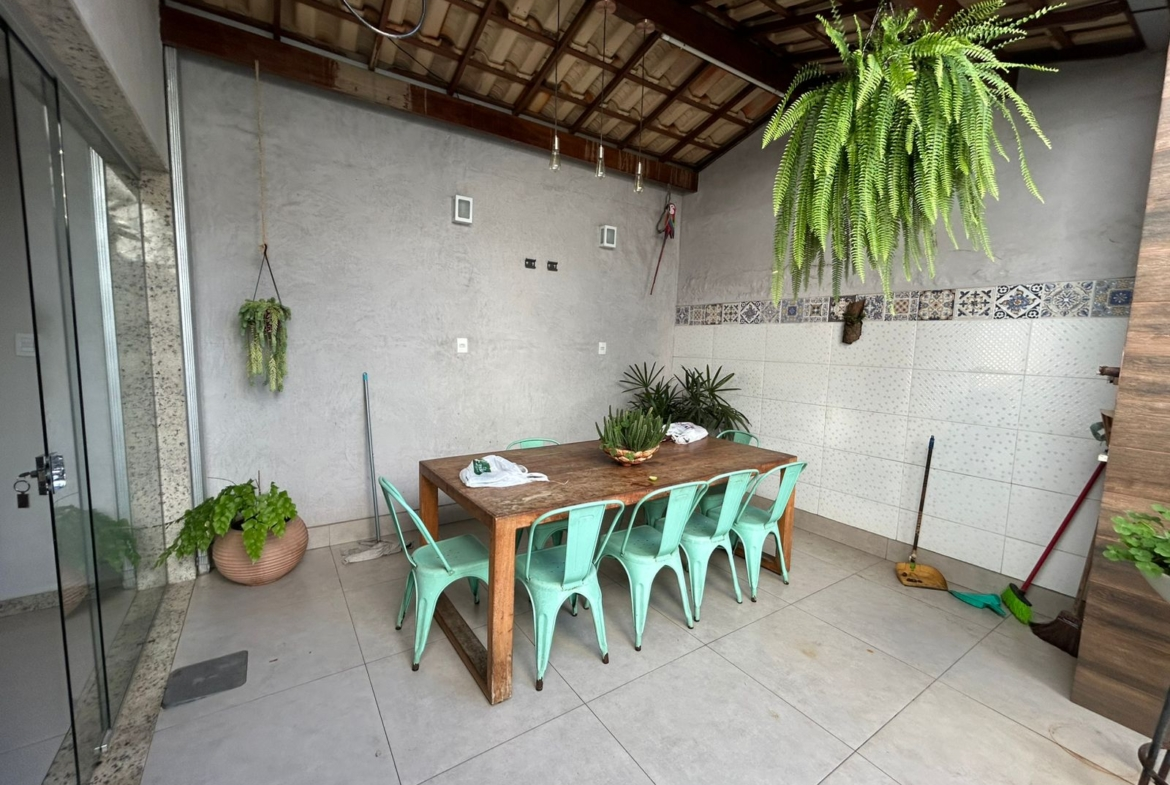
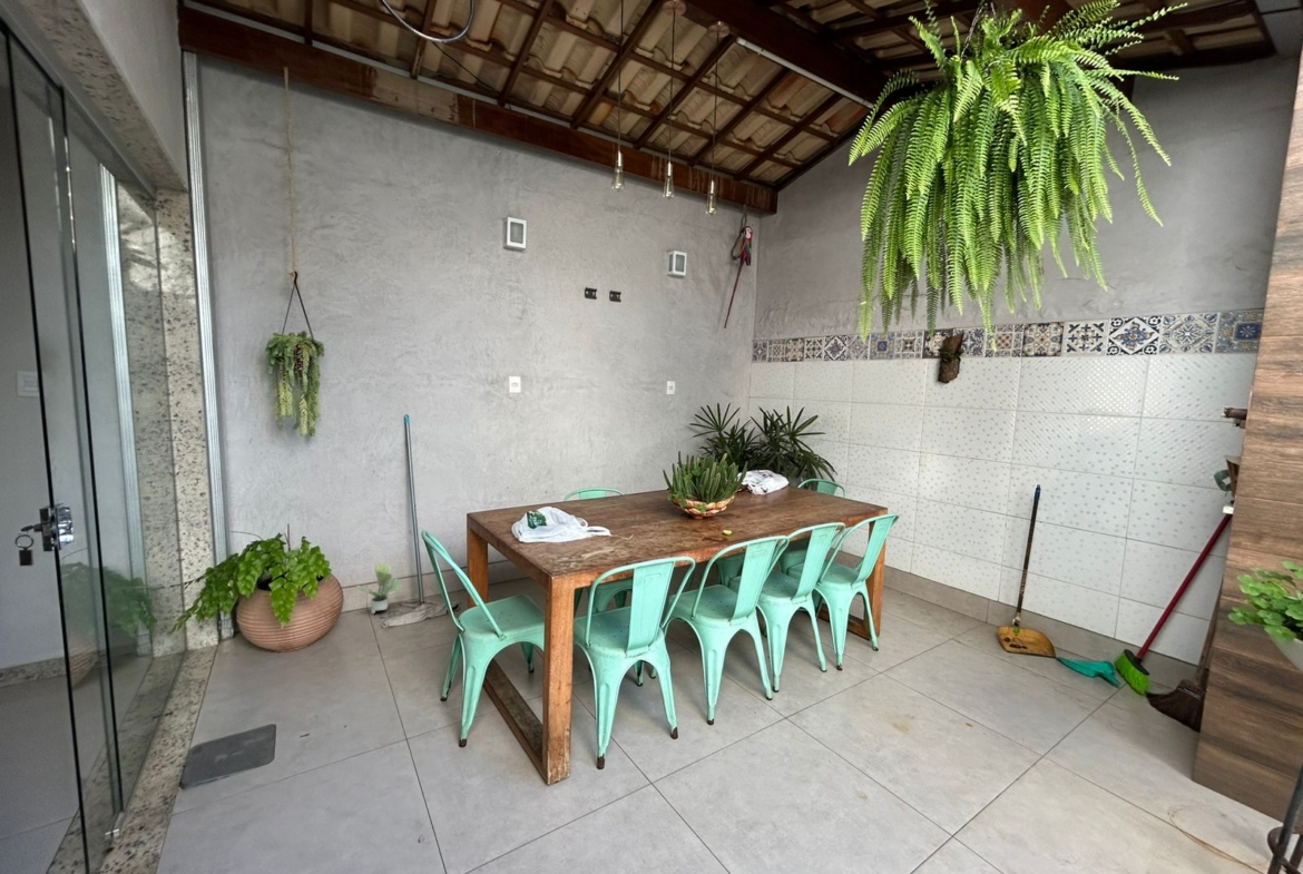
+ potted plant [356,562,403,615]
